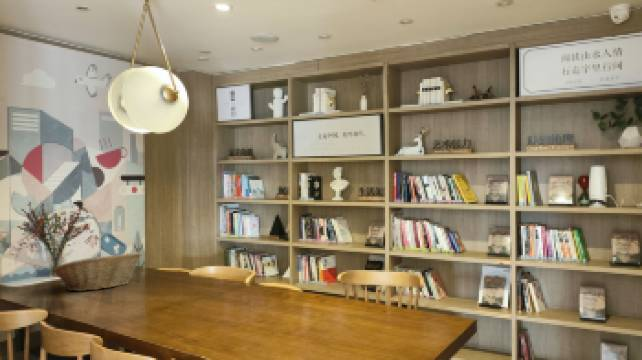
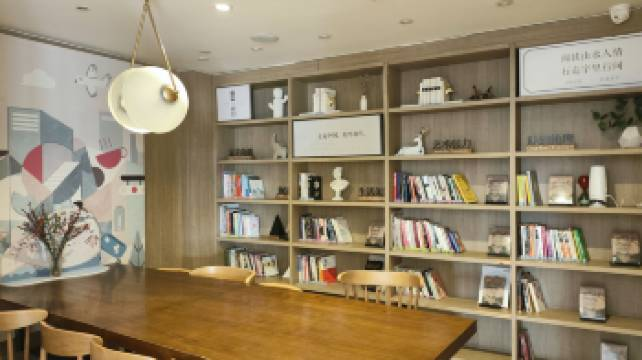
- fruit basket [51,251,142,292]
